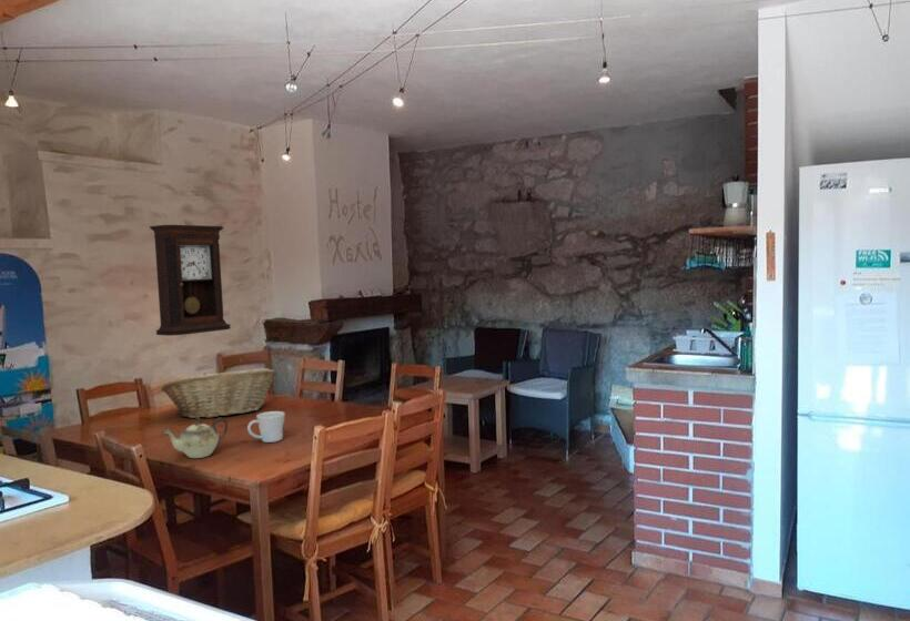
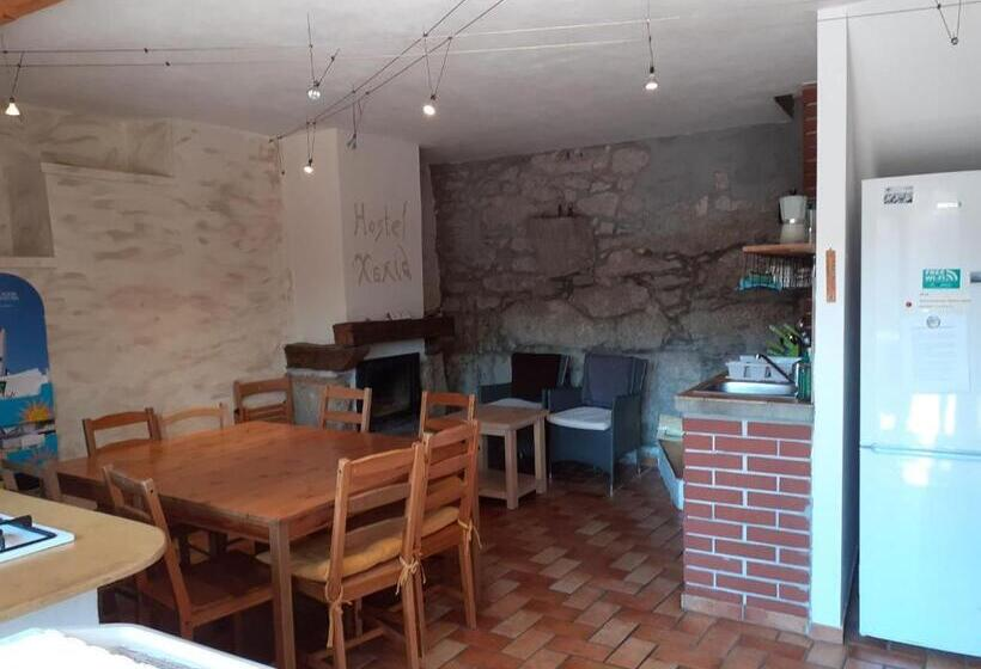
- mug [246,410,286,444]
- fruit basket [160,367,277,419]
- pendulum clock [149,224,232,337]
- teapot [160,416,229,459]
